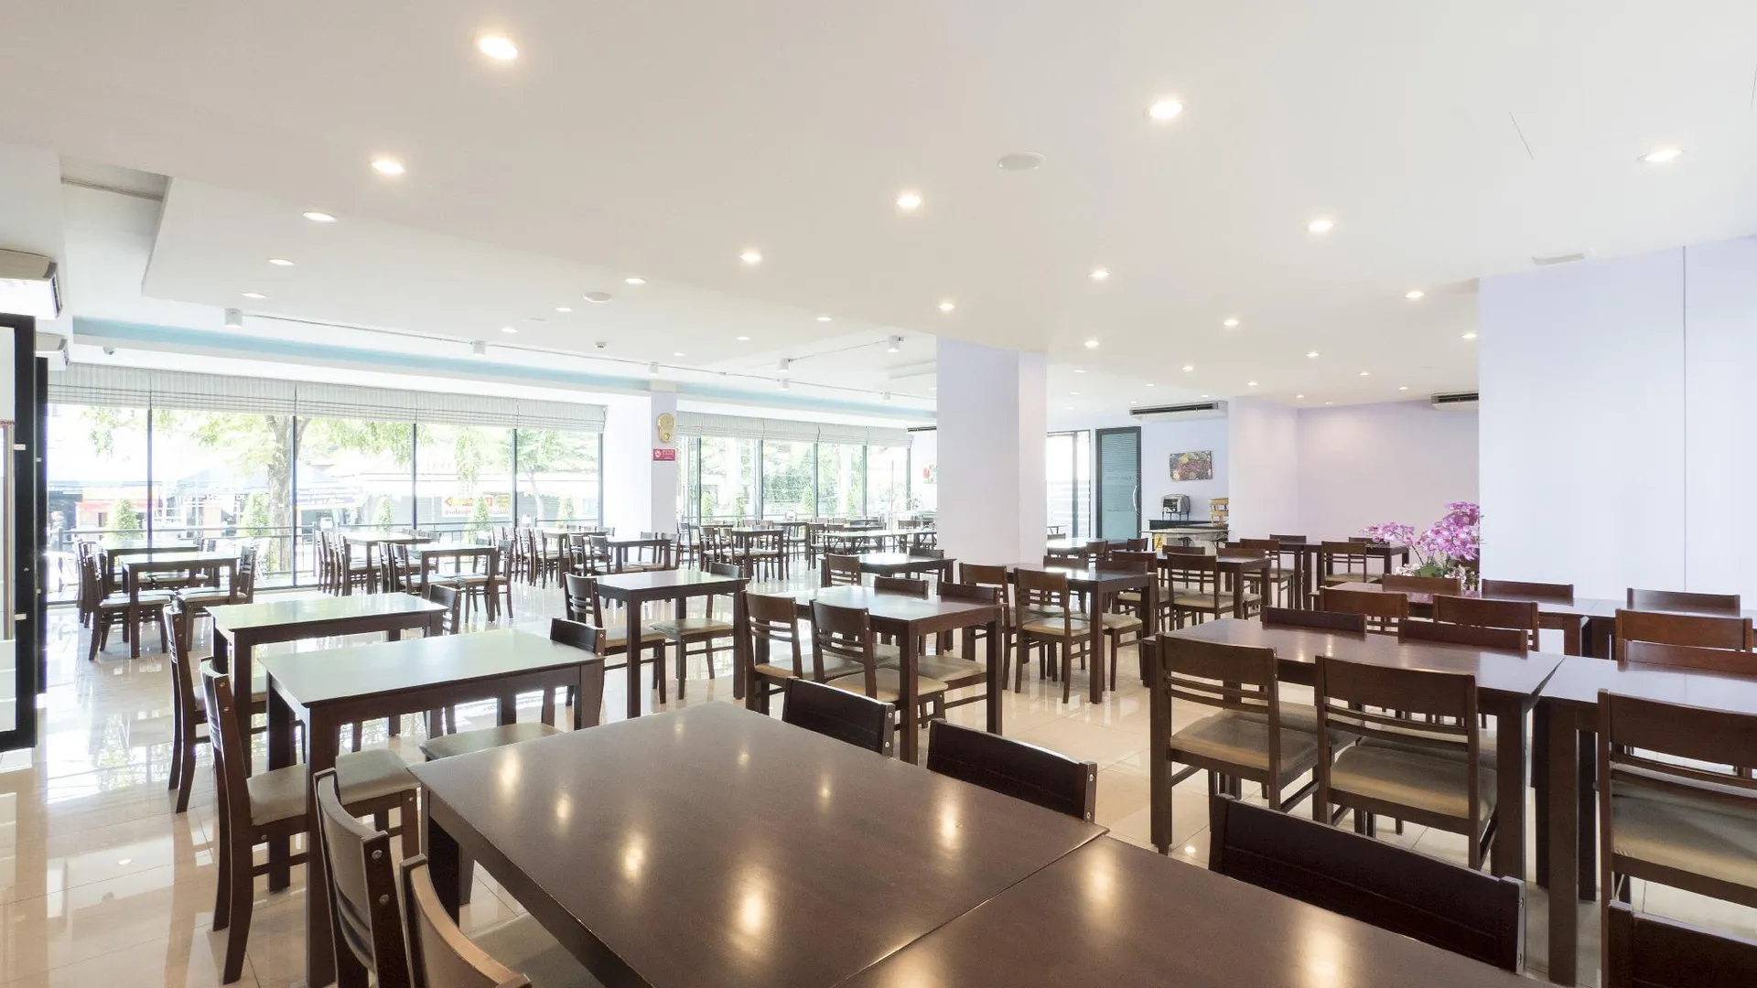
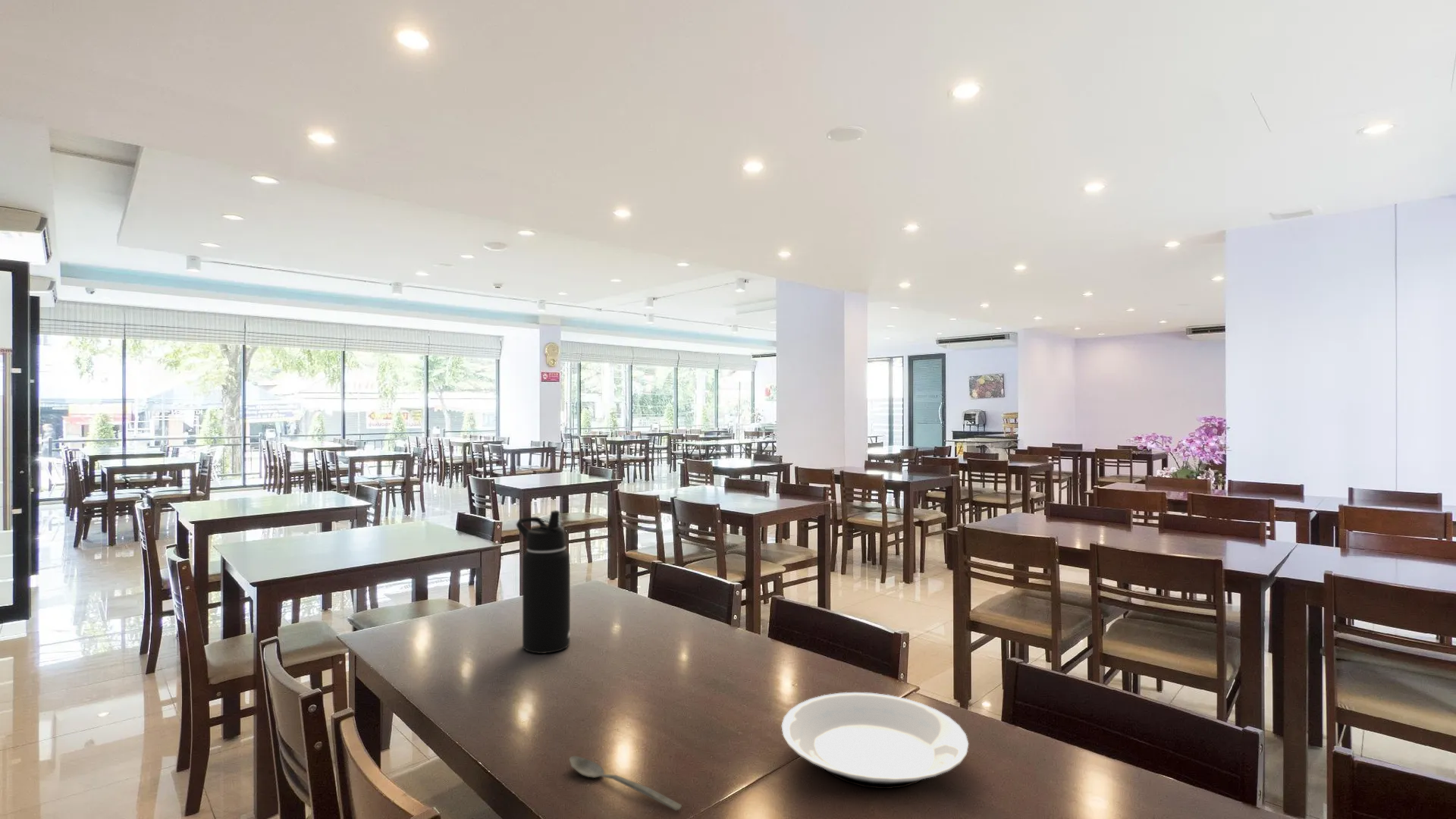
+ plate [781,692,969,789]
+ water bottle [516,510,571,654]
+ spoon [568,755,682,811]
